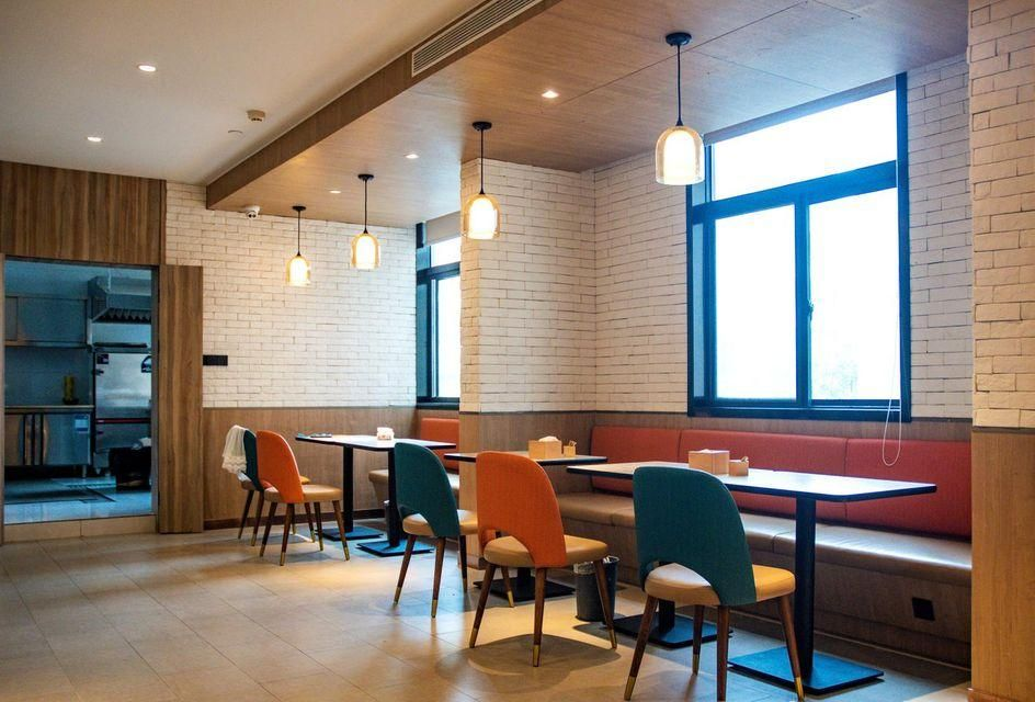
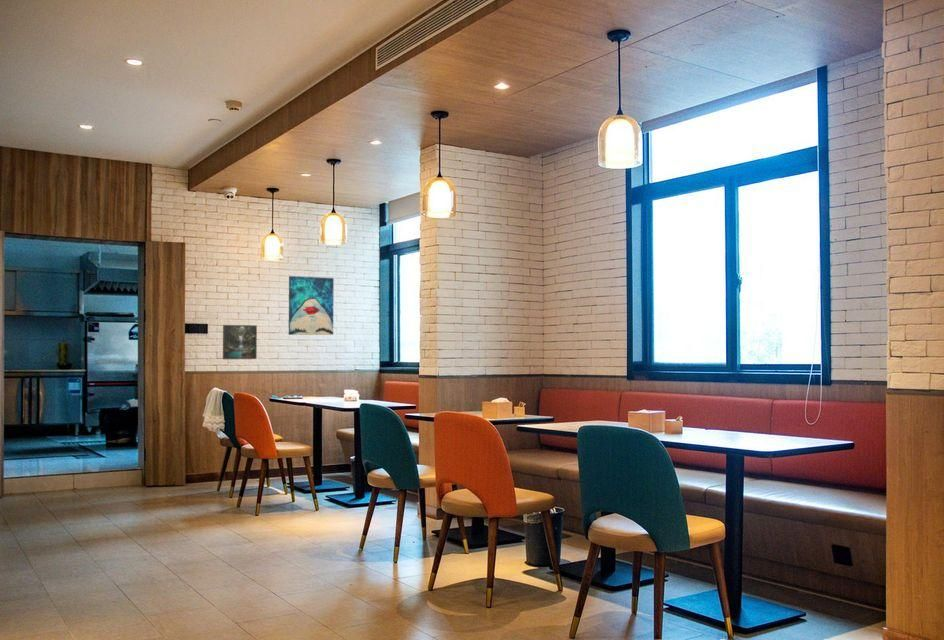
+ wall art [288,275,335,336]
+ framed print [222,324,258,360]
